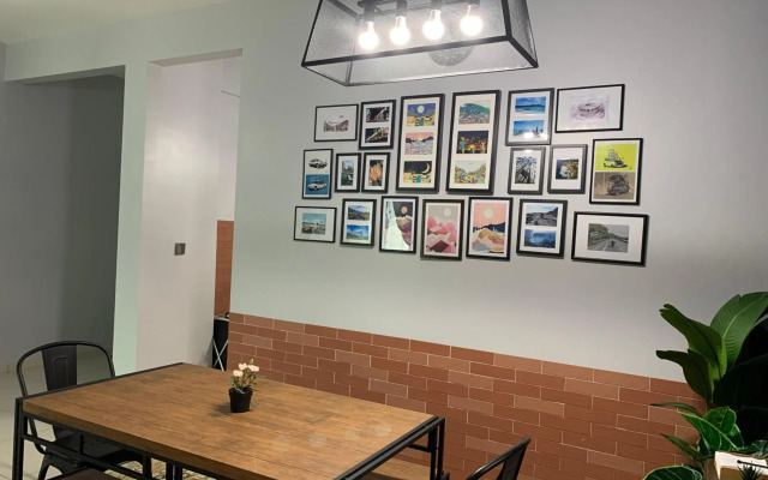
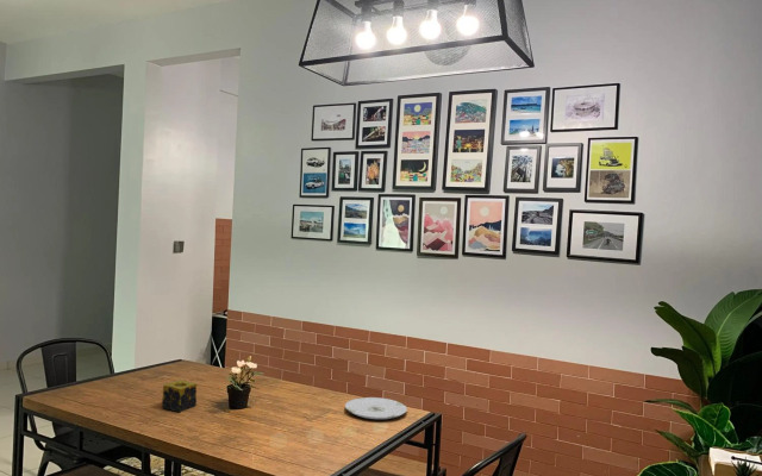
+ plate [344,396,408,420]
+ candle [161,378,198,413]
